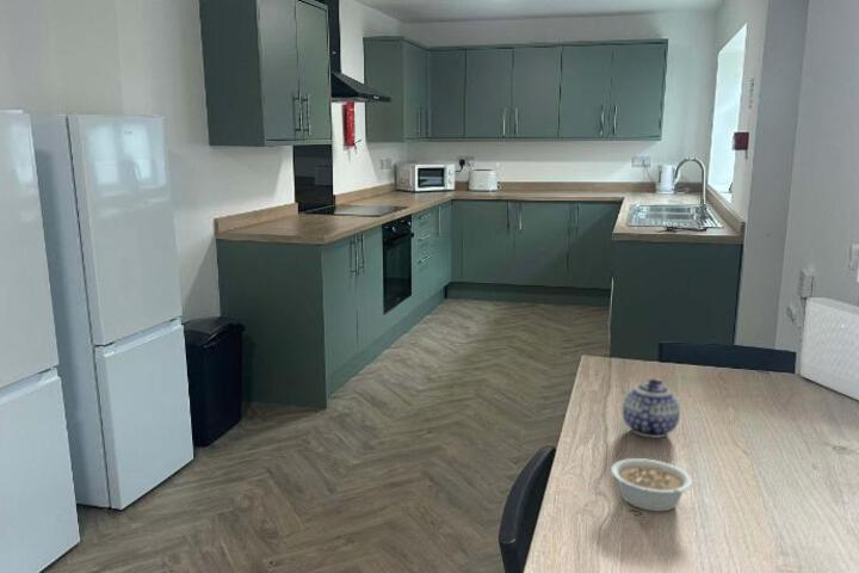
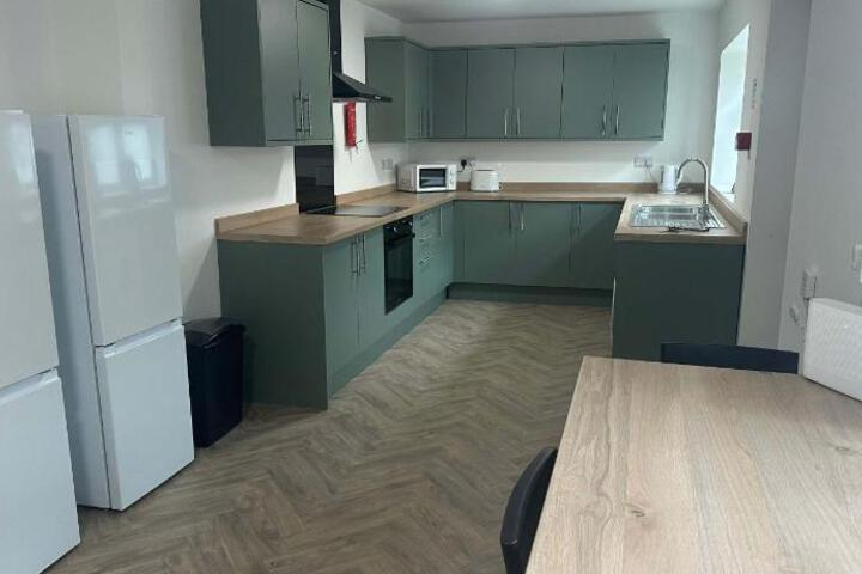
- legume [610,457,693,512]
- teapot [622,378,681,439]
